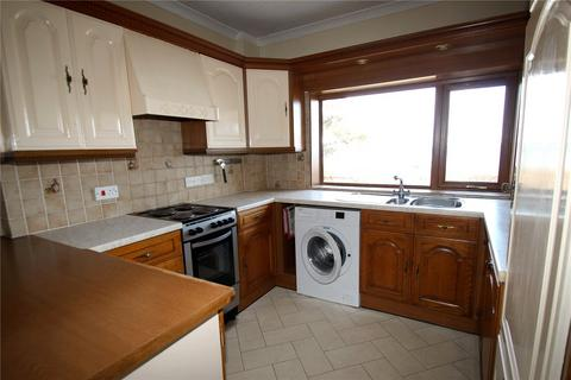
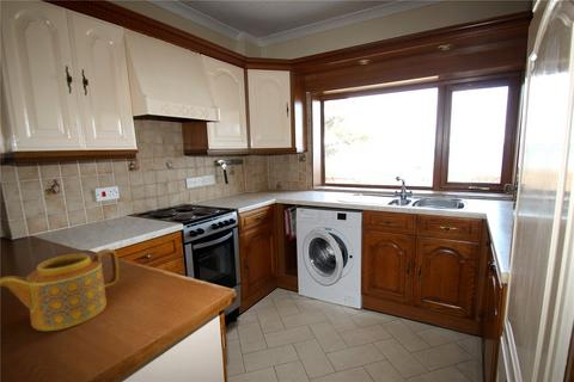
+ teapot [0,248,120,332]
